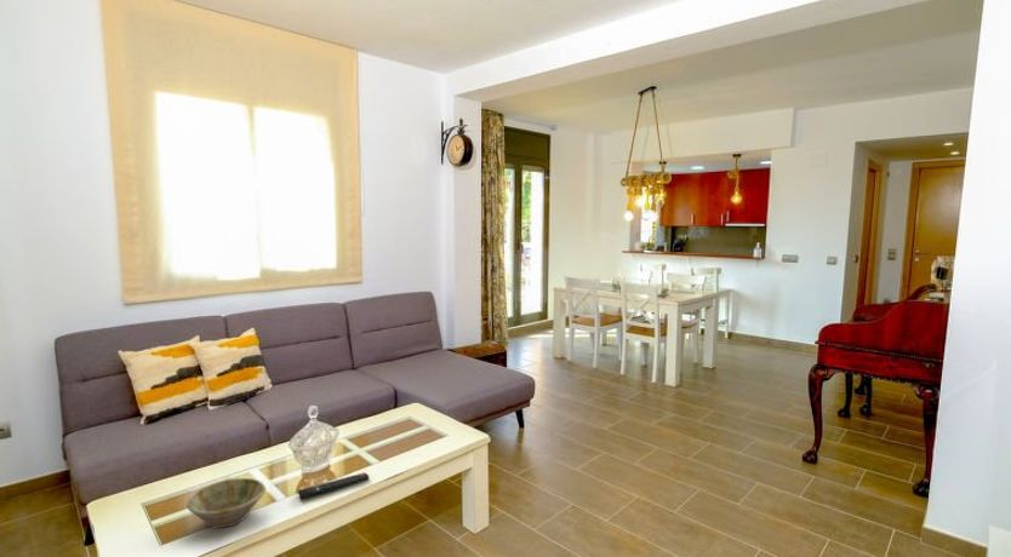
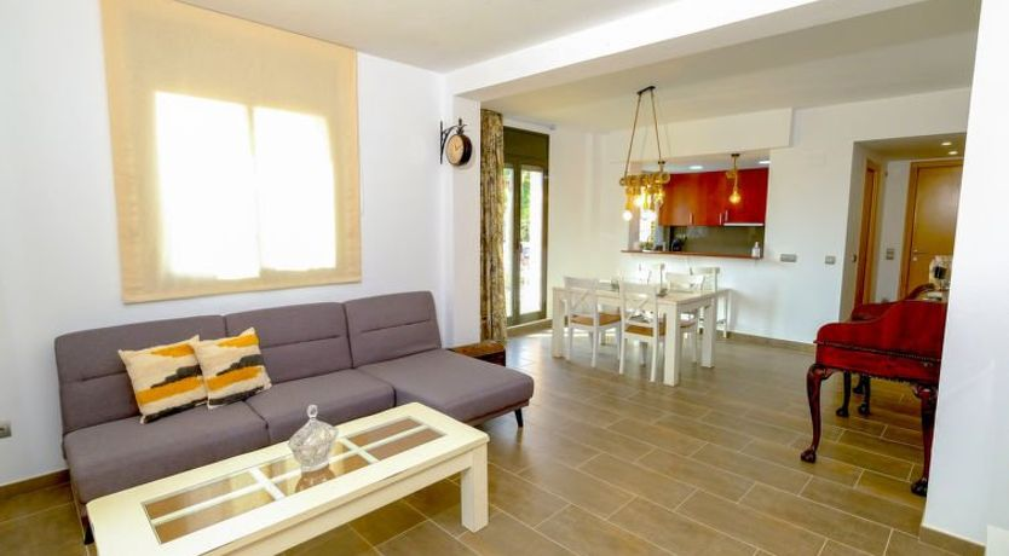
- remote control [297,471,370,499]
- bowl [185,477,267,529]
